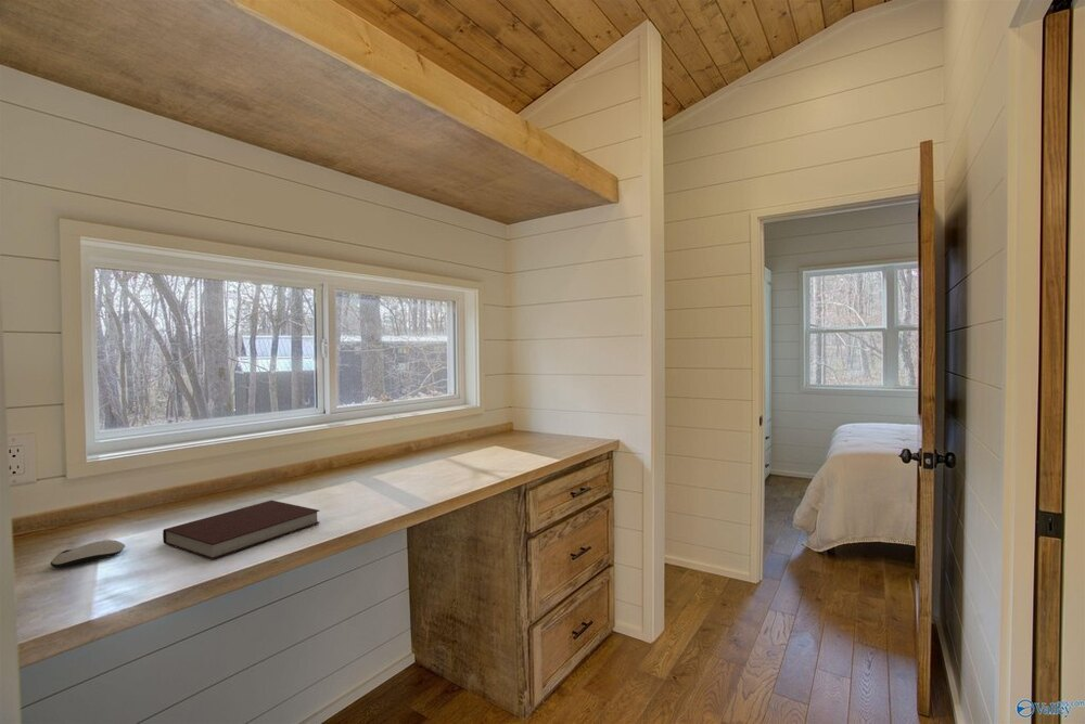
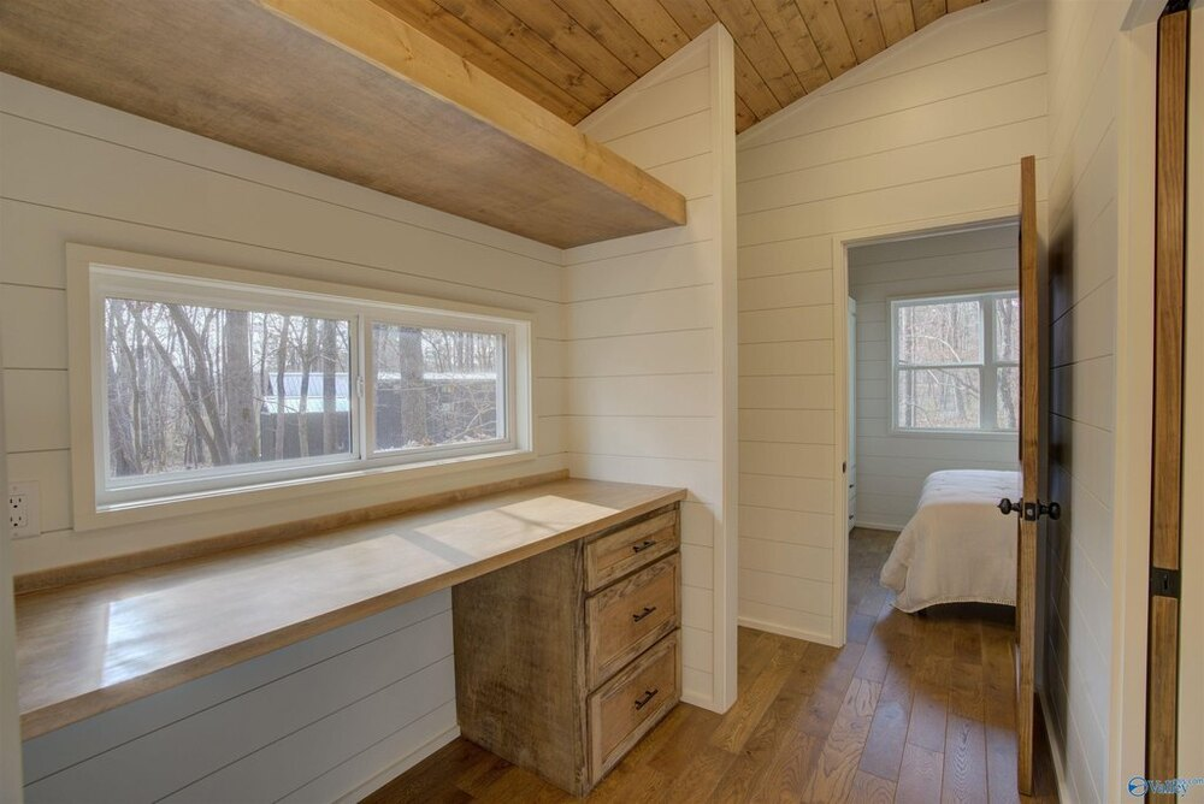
- notebook [162,500,320,560]
- computer mouse [50,539,126,569]
